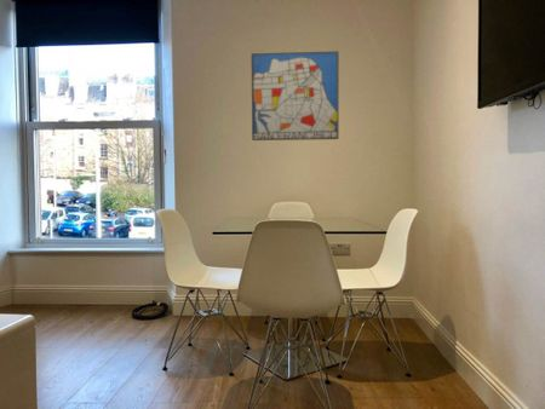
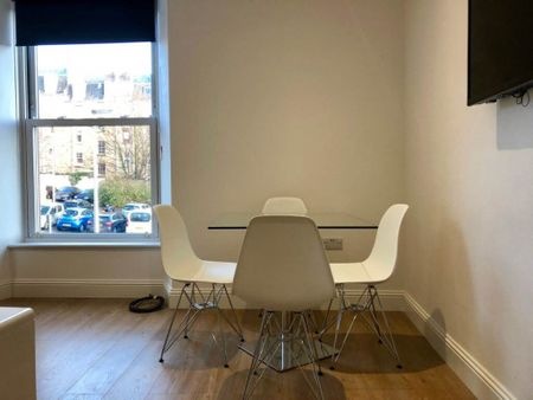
- wall art [251,51,339,142]
